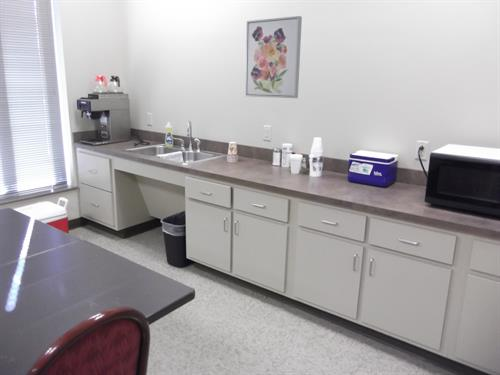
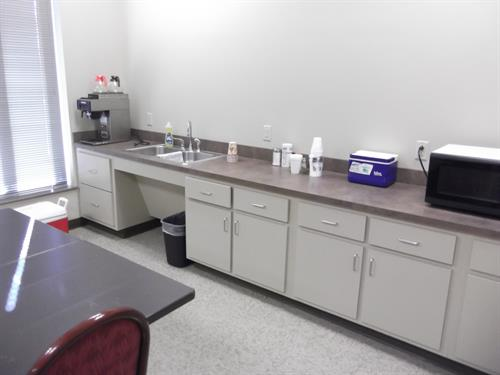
- wall art [244,15,303,99]
